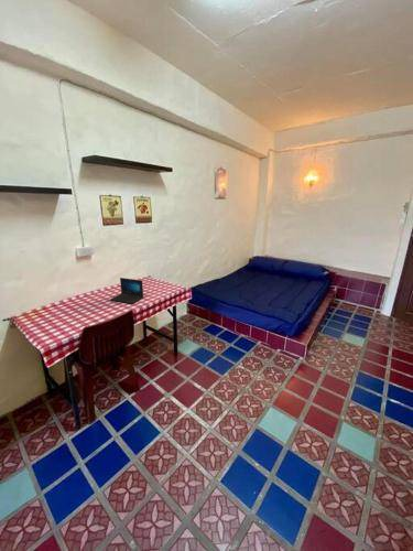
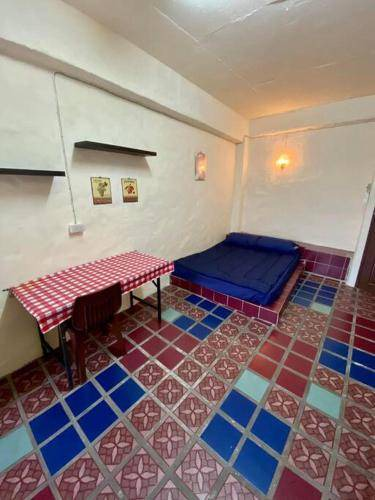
- laptop [109,277,144,305]
